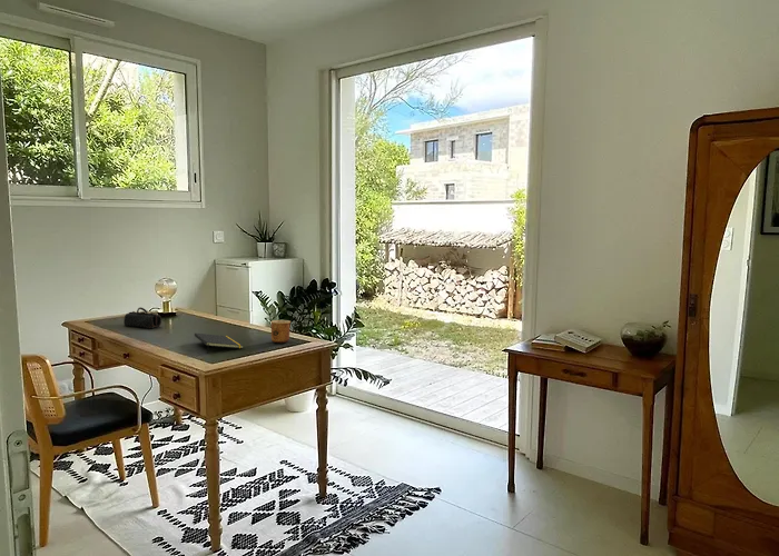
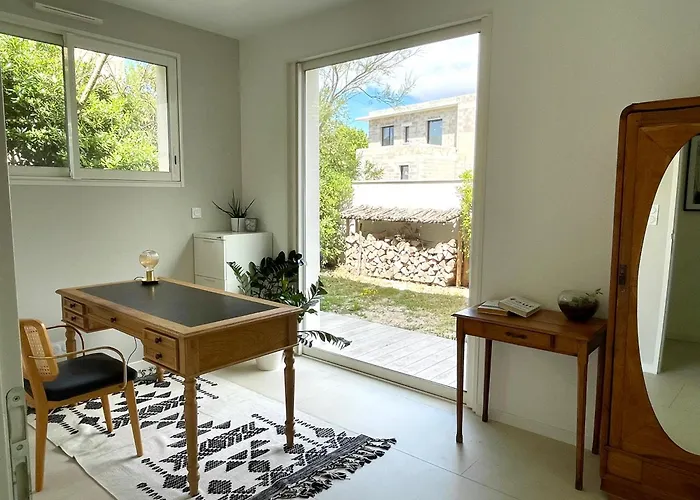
- pencil case [122,306,162,329]
- notepad [194,332,245,354]
- cup [269,319,292,344]
